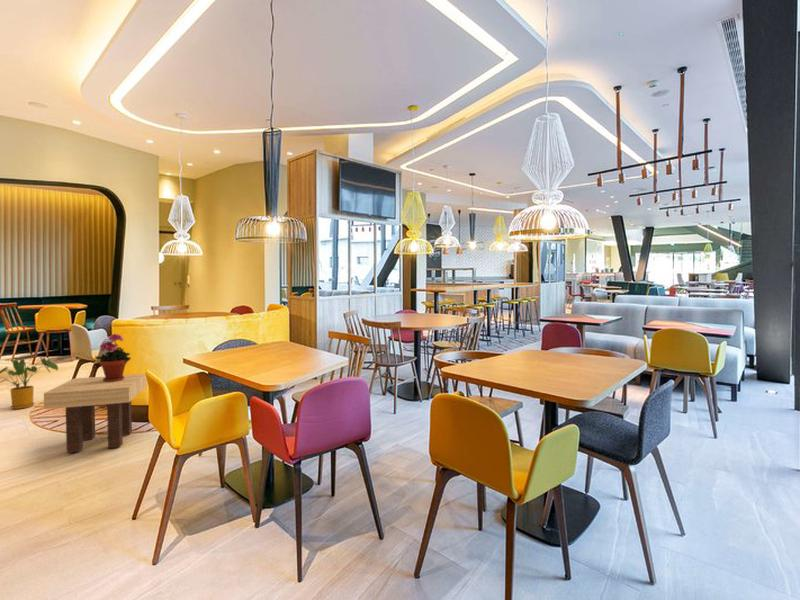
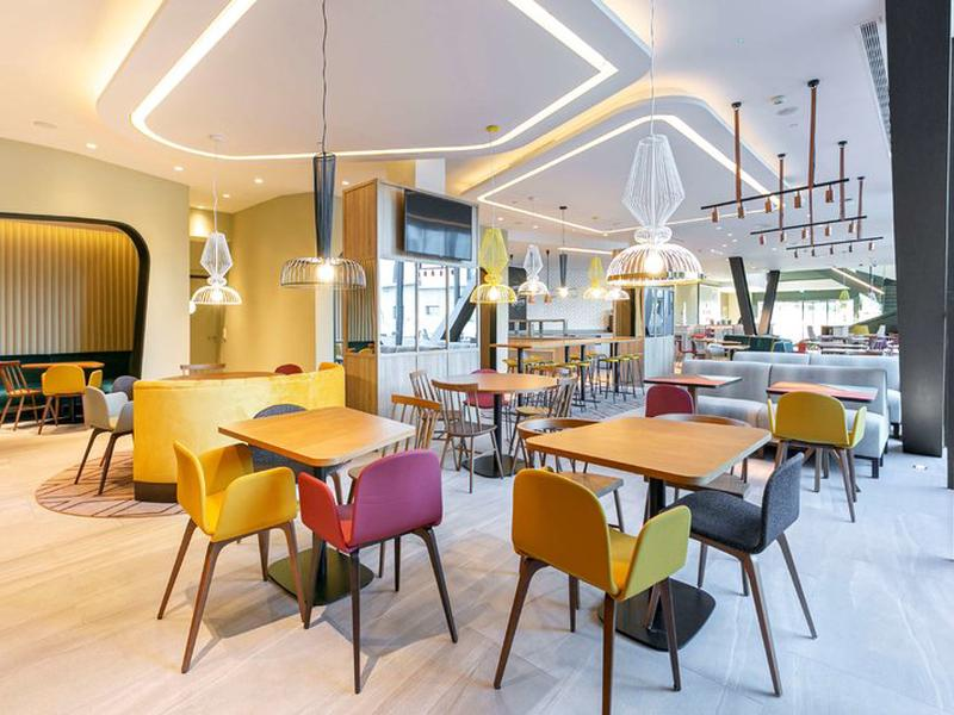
- potted plant [94,333,132,382]
- house plant [0,356,59,410]
- side table [43,373,147,454]
